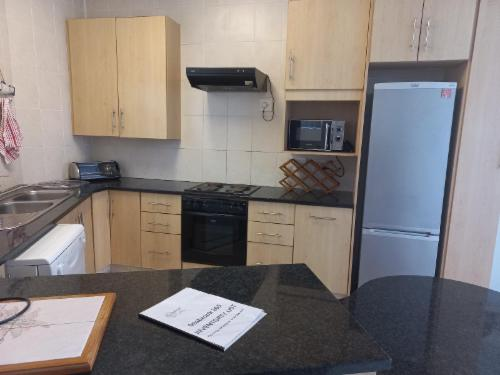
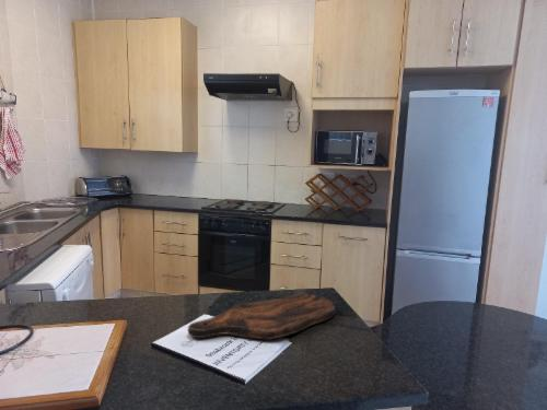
+ cutting board [187,293,337,340]
